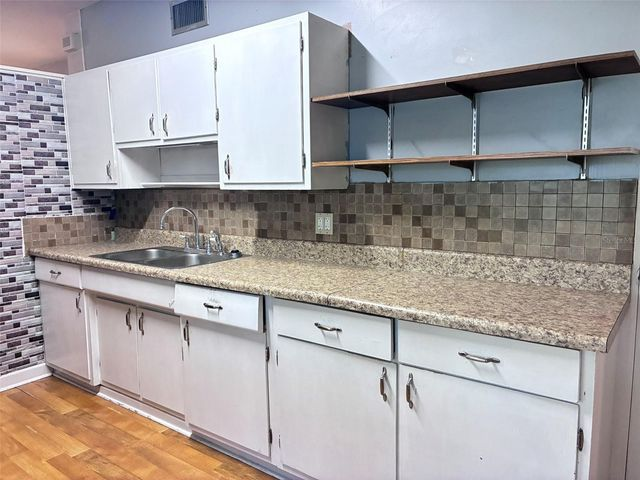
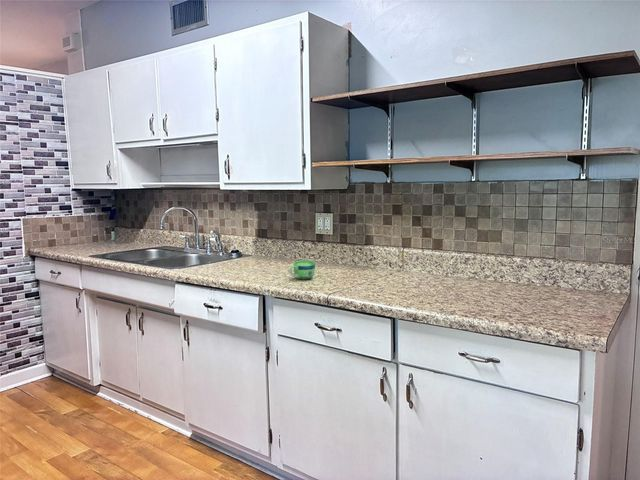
+ cup [288,260,316,280]
